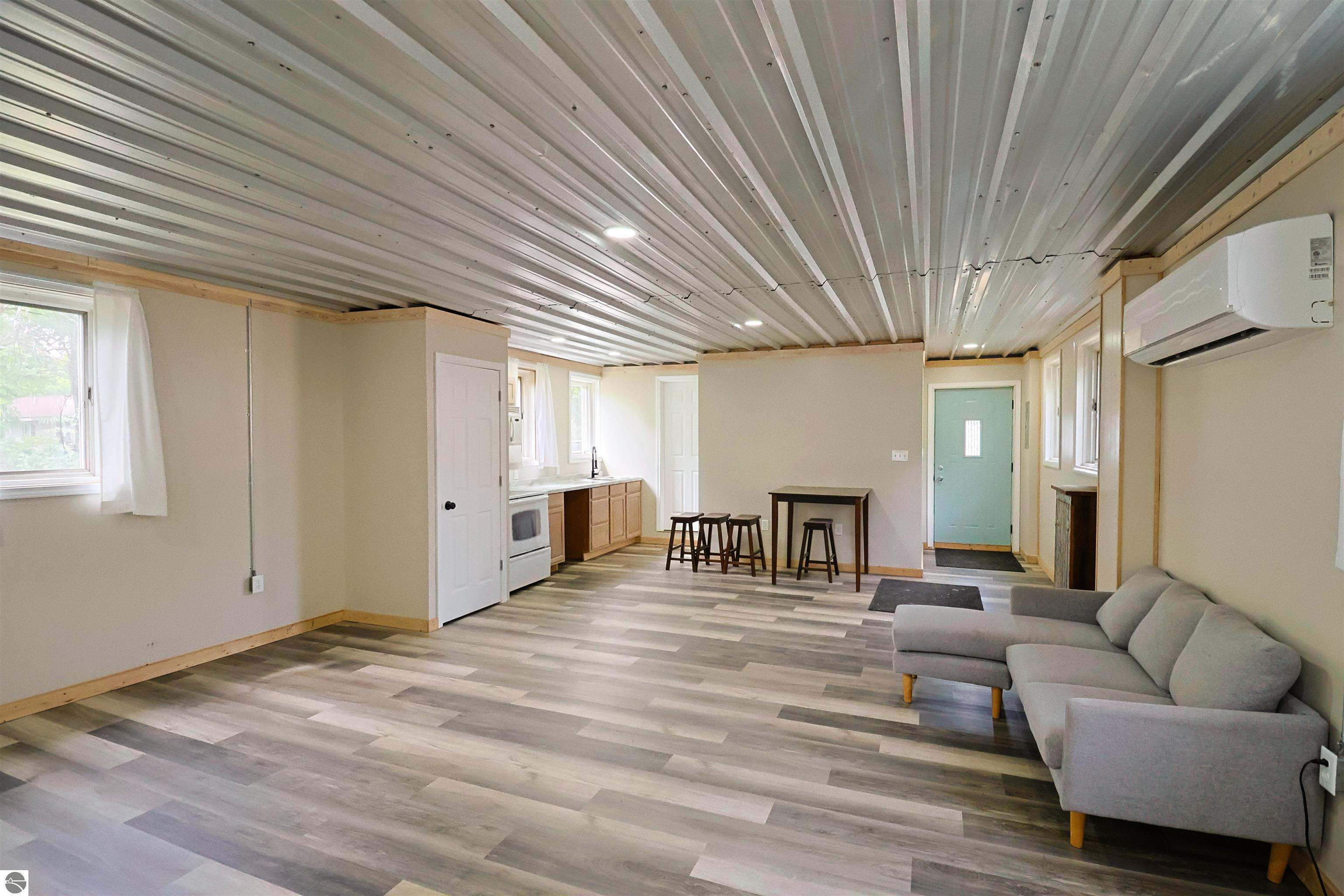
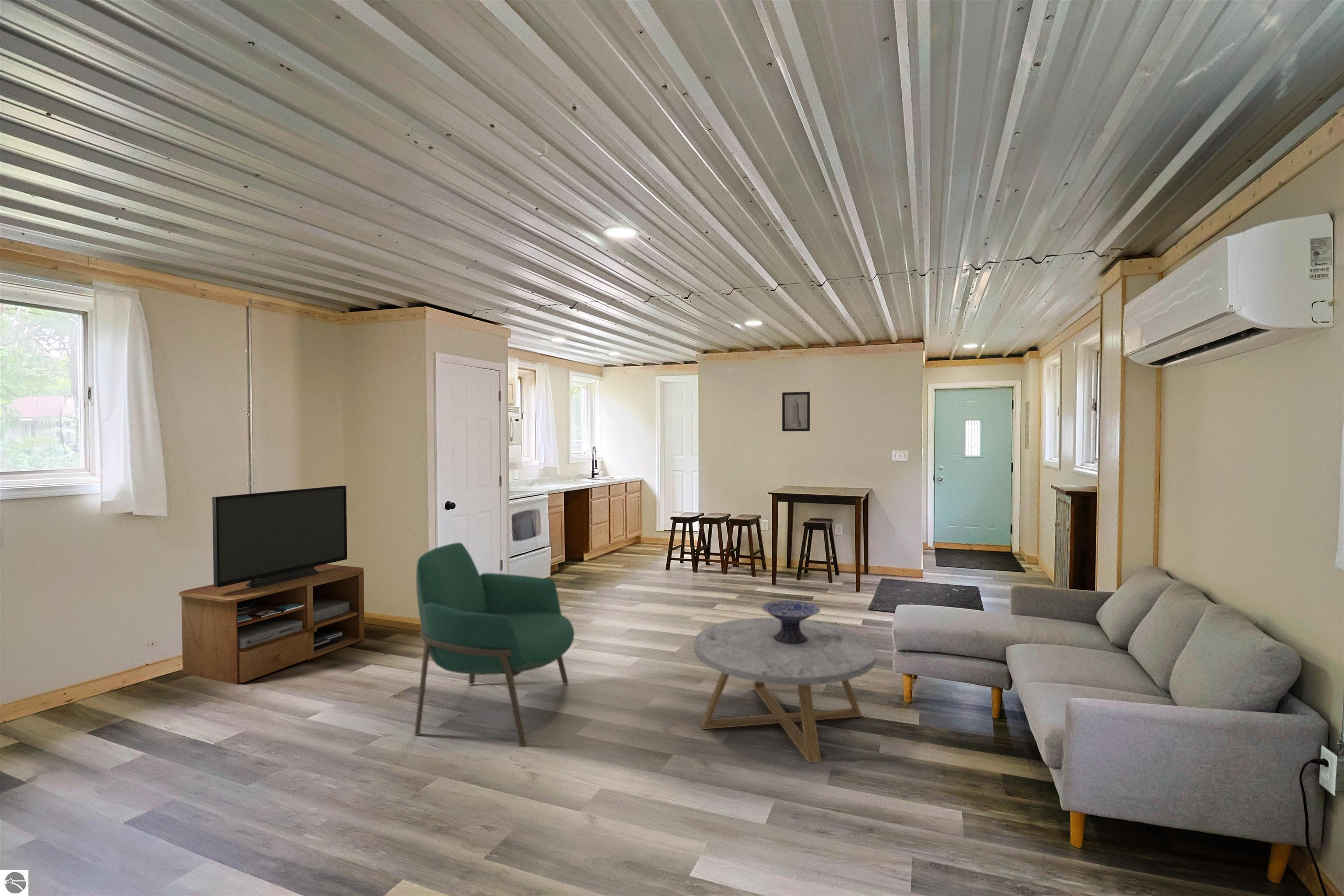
+ wall art [782,391,810,432]
+ tv stand [178,485,365,685]
+ coffee table [693,617,877,763]
+ armchair [414,542,575,746]
+ decorative bowl [761,600,821,644]
